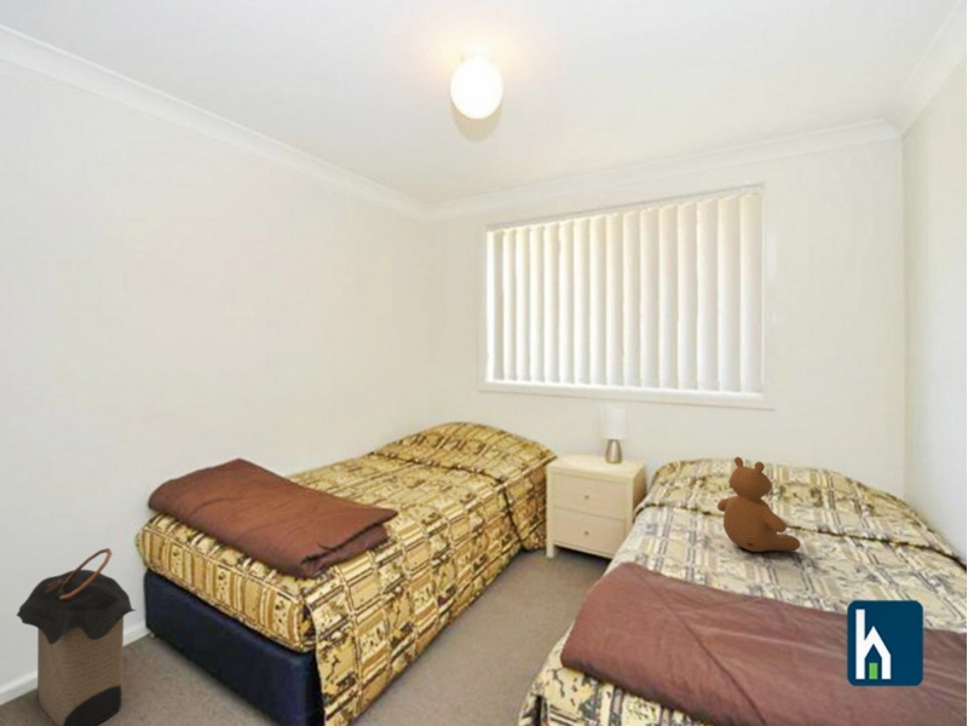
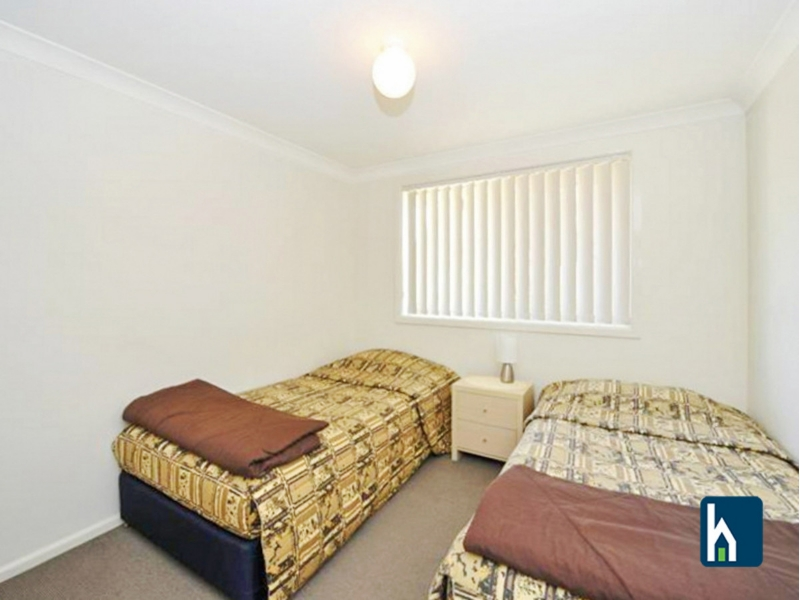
- laundry hamper [15,547,138,726]
- teddy bear [716,456,801,553]
